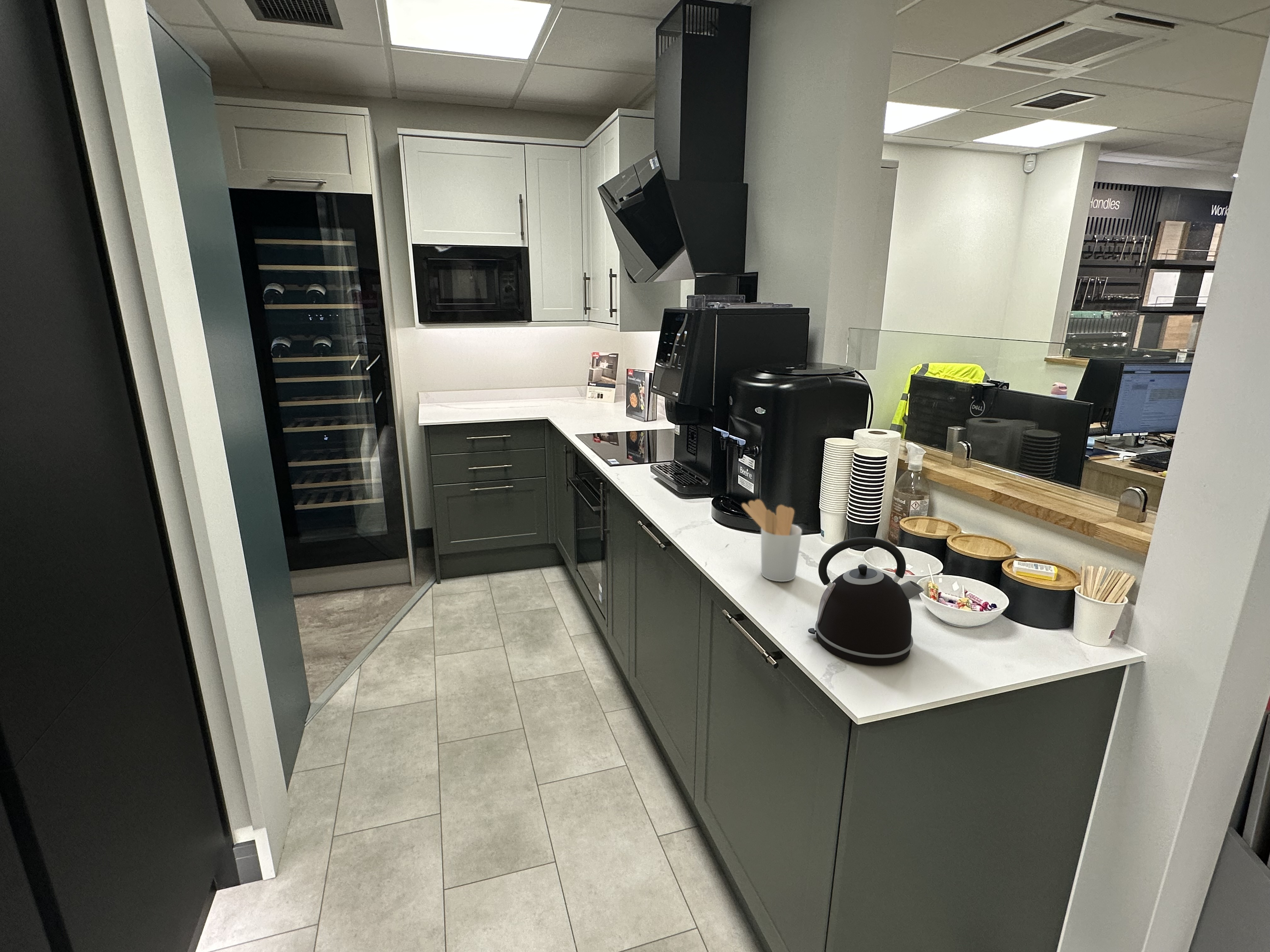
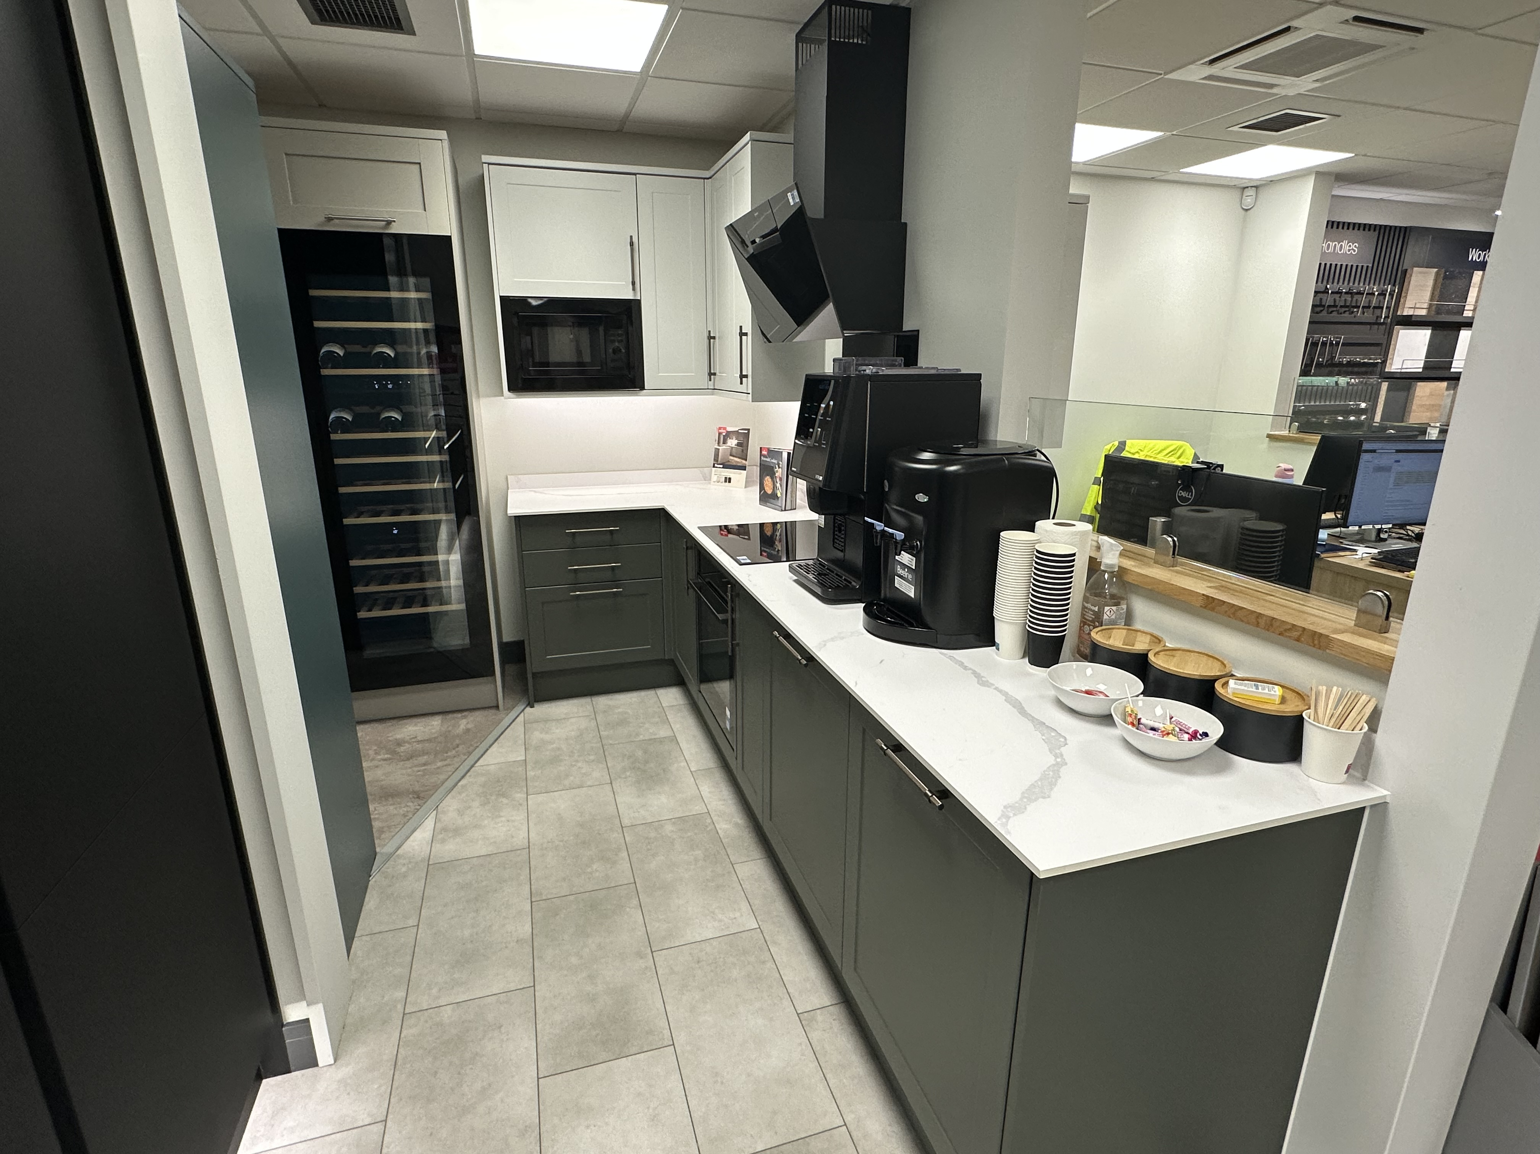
- kettle [808,537,924,666]
- utensil holder [741,499,802,582]
